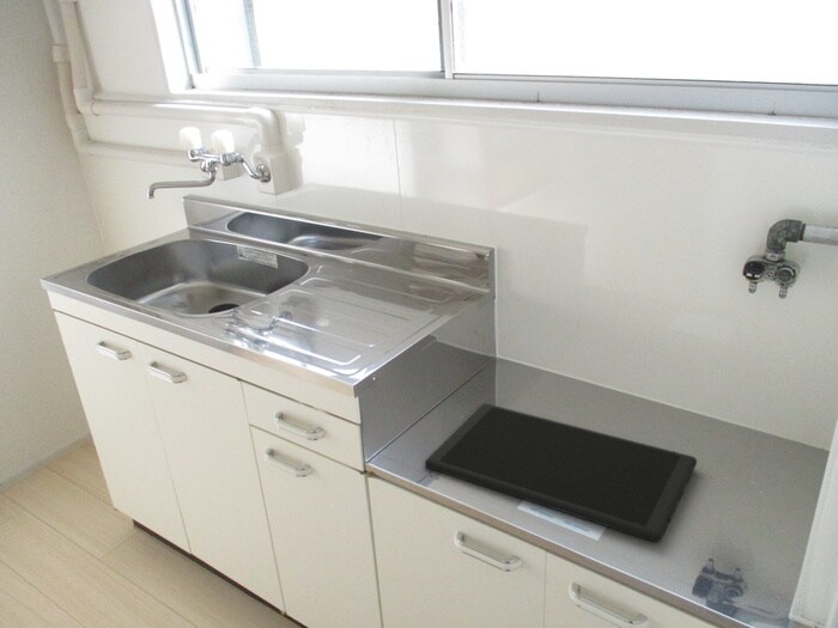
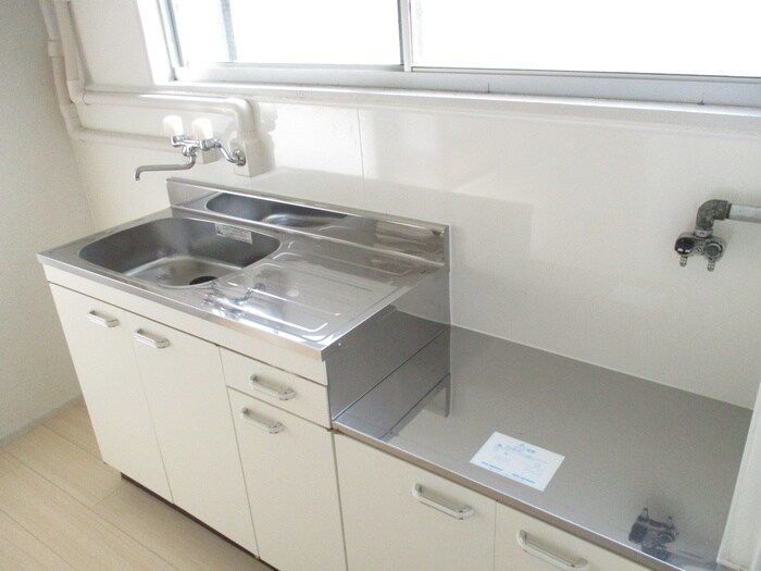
- cutting board [424,402,698,543]
